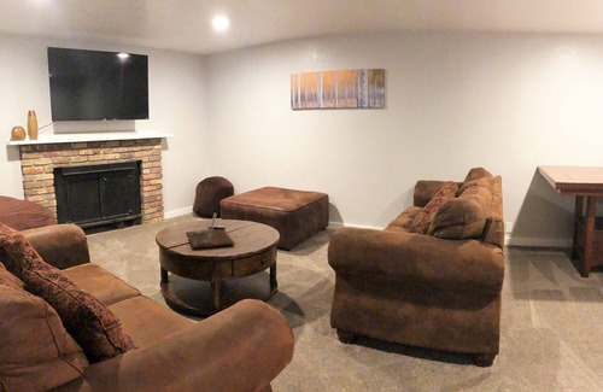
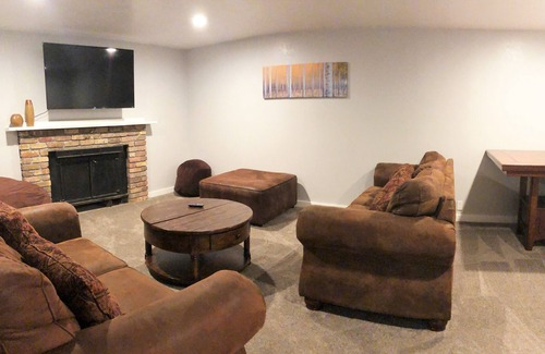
- decorative tray [185,212,236,250]
